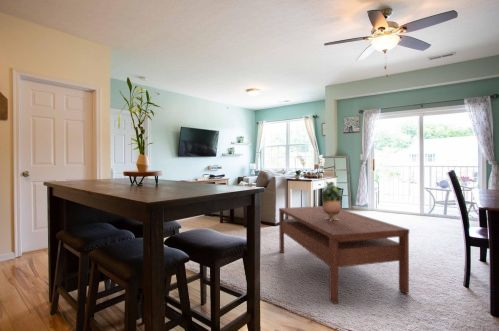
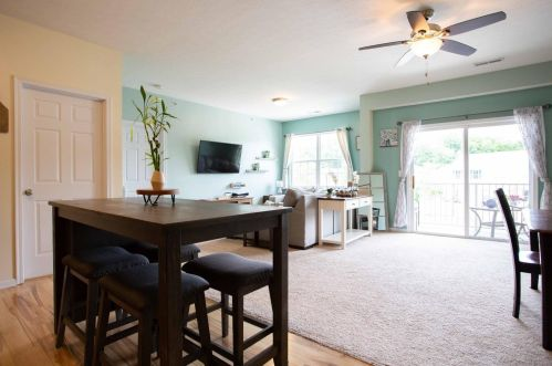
- coffee table [278,205,410,305]
- potted plant [320,180,342,221]
